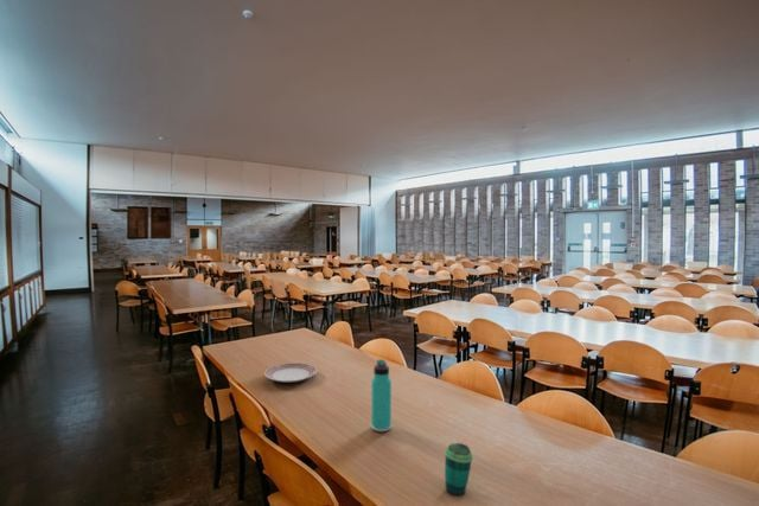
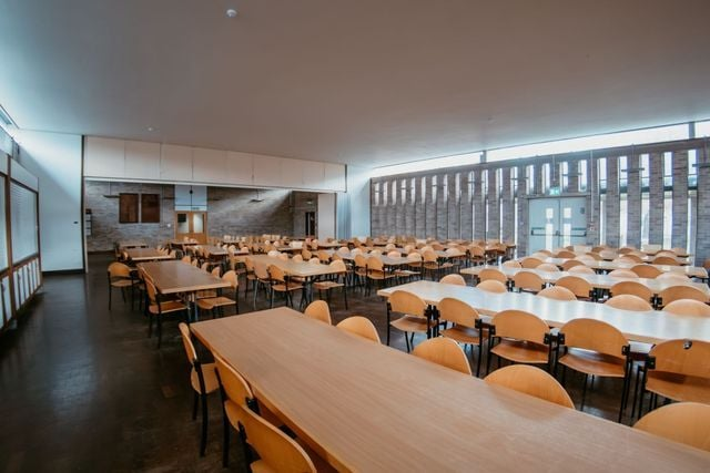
- thermos bottle [370,358,393,433]
- cup [444,442,474,497]
- dinner plate [263,361,318,384]
